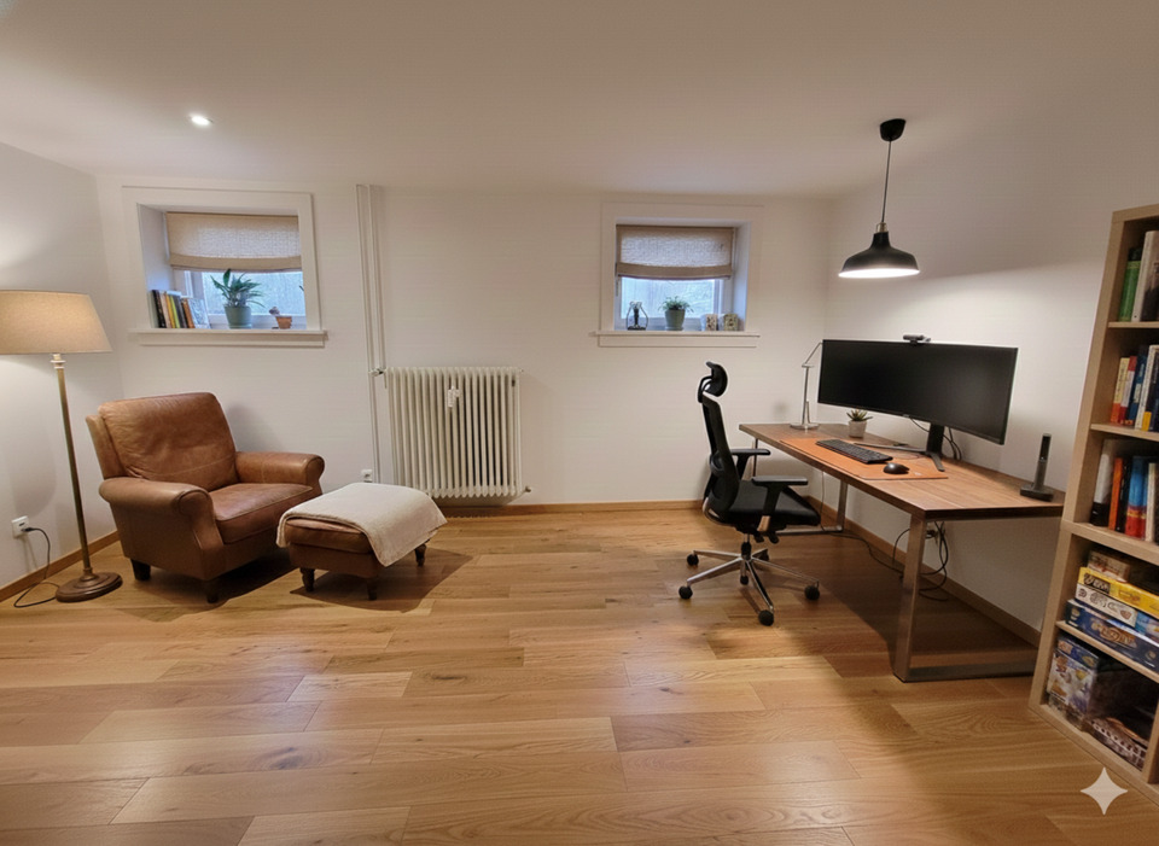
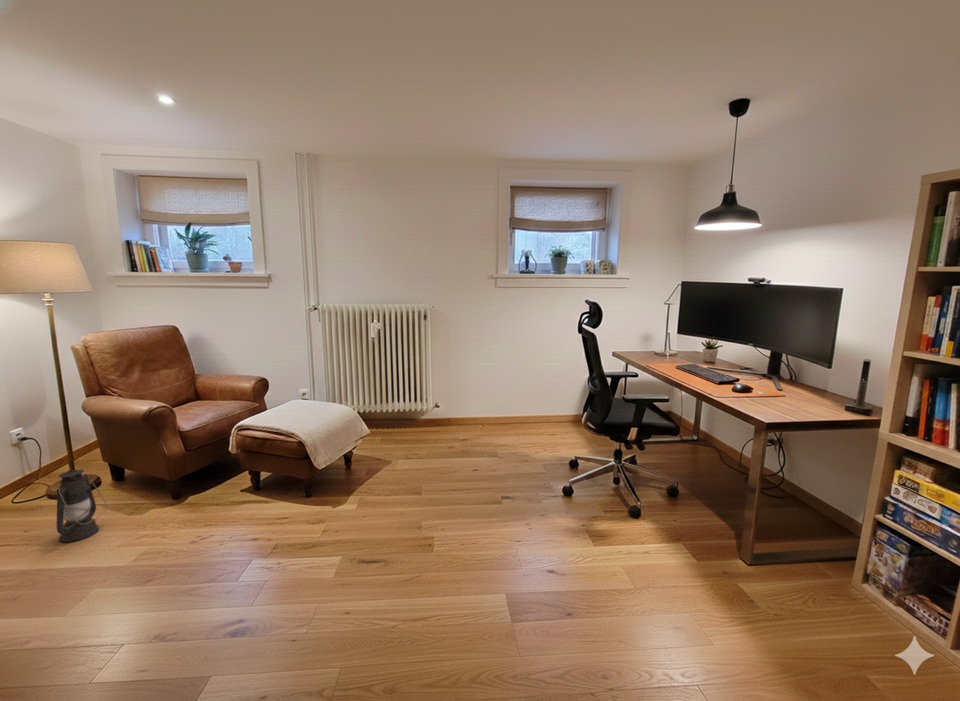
+ lantern [55,469,108,543]
